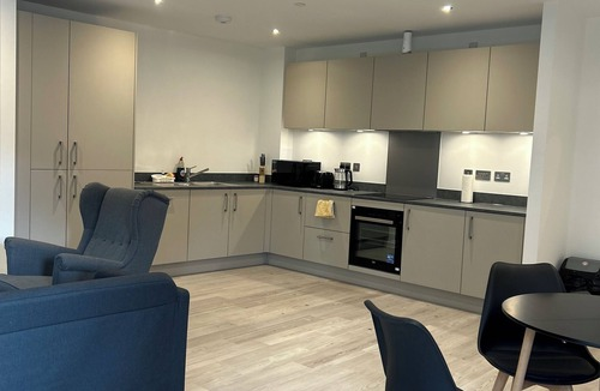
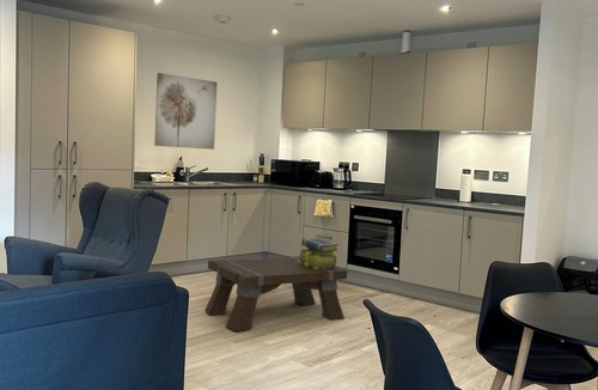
+ coffee table [203,255,348,333]
+ wall art [153,72,218,151]
+ stack of books [298,237,340,269]
